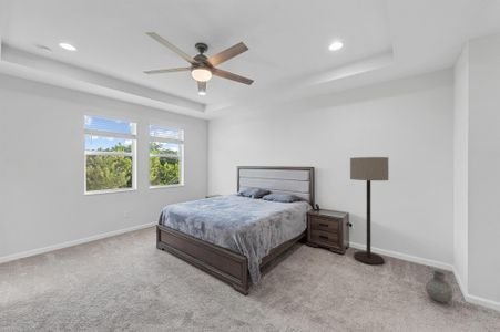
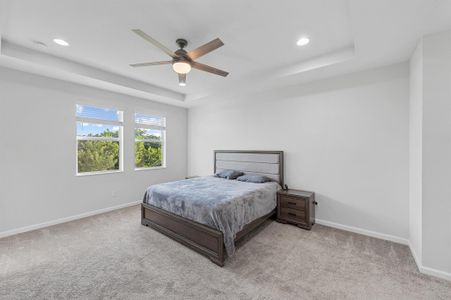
- floor lamp [349,156,389,267]
- vase [424,268,455,303]
